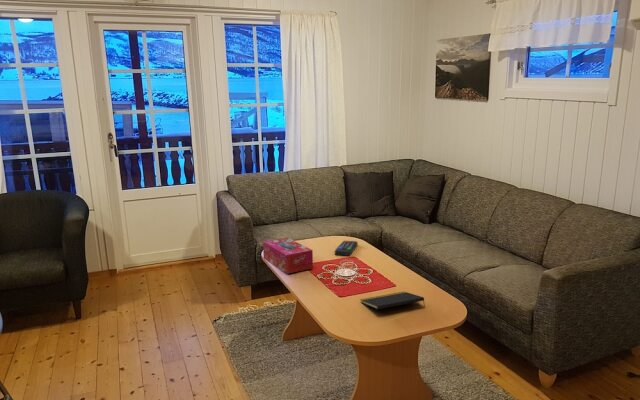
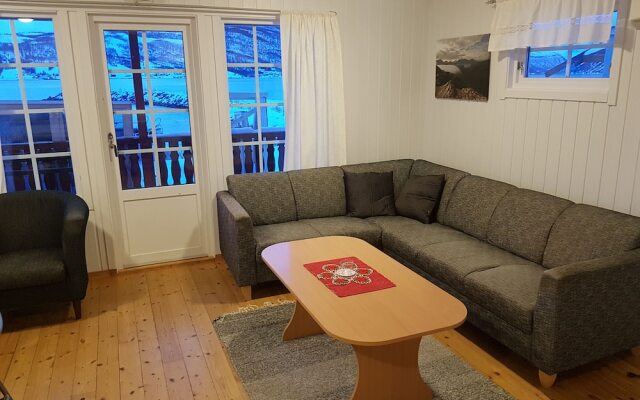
- tissue box [262,237,314,275]
- notepad [359,291,426,310]
- remote control [334,239,359,257]
